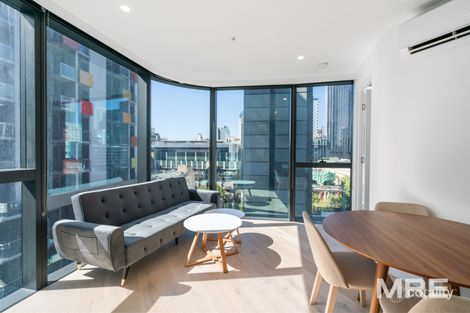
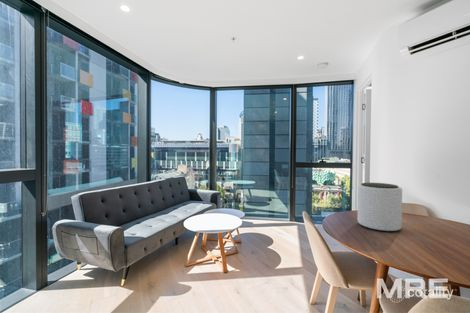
+ plant pot [357,182,403,232]
